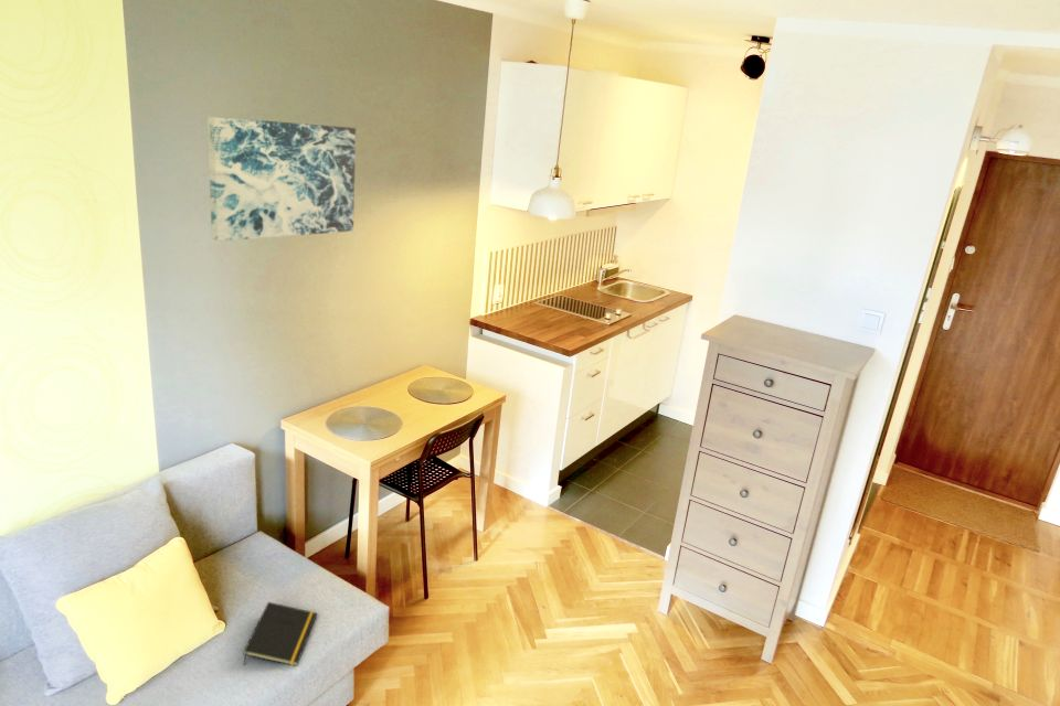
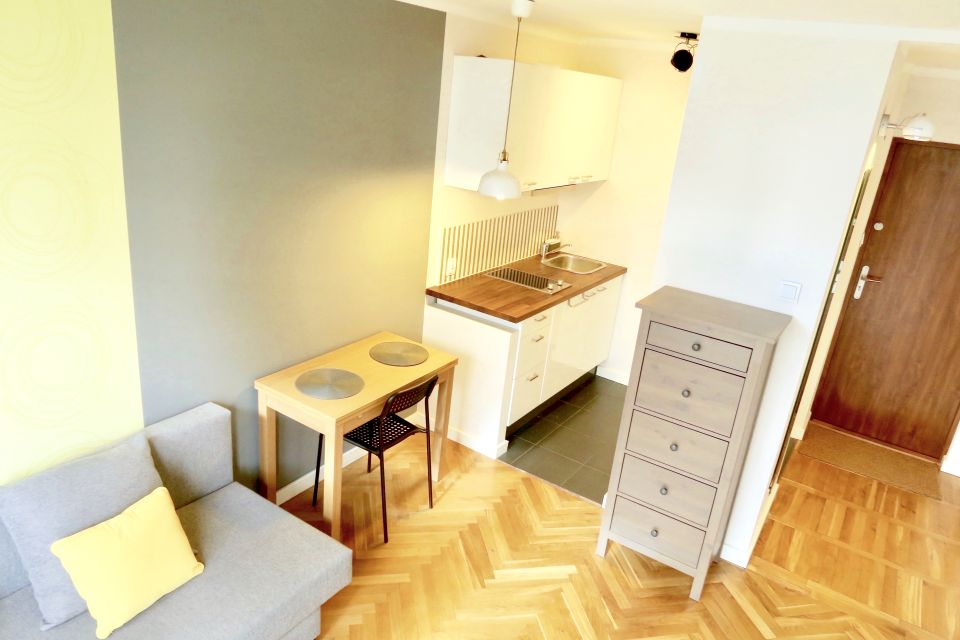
- notepad [242,601,318,667]
- wall art [206,116,357,243]
